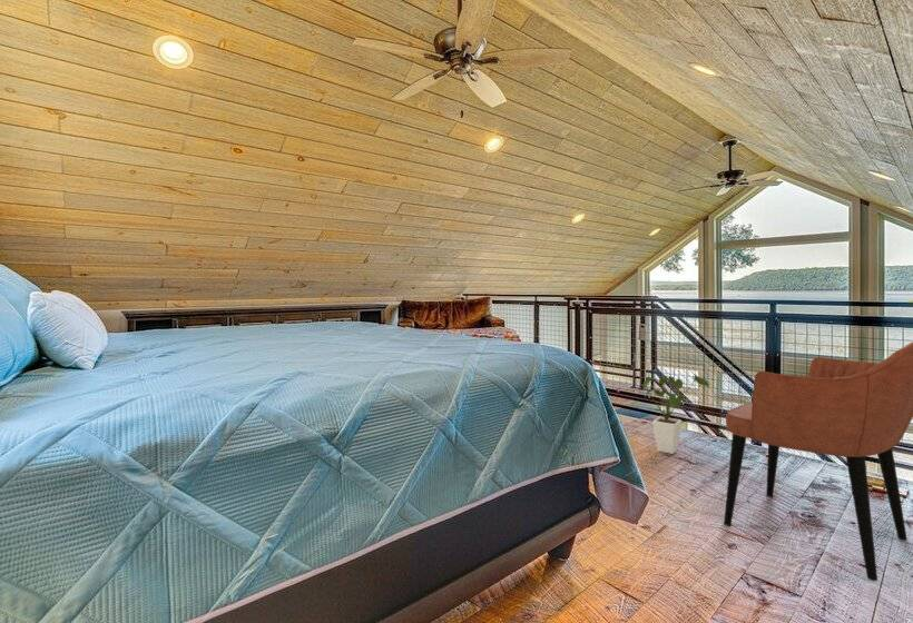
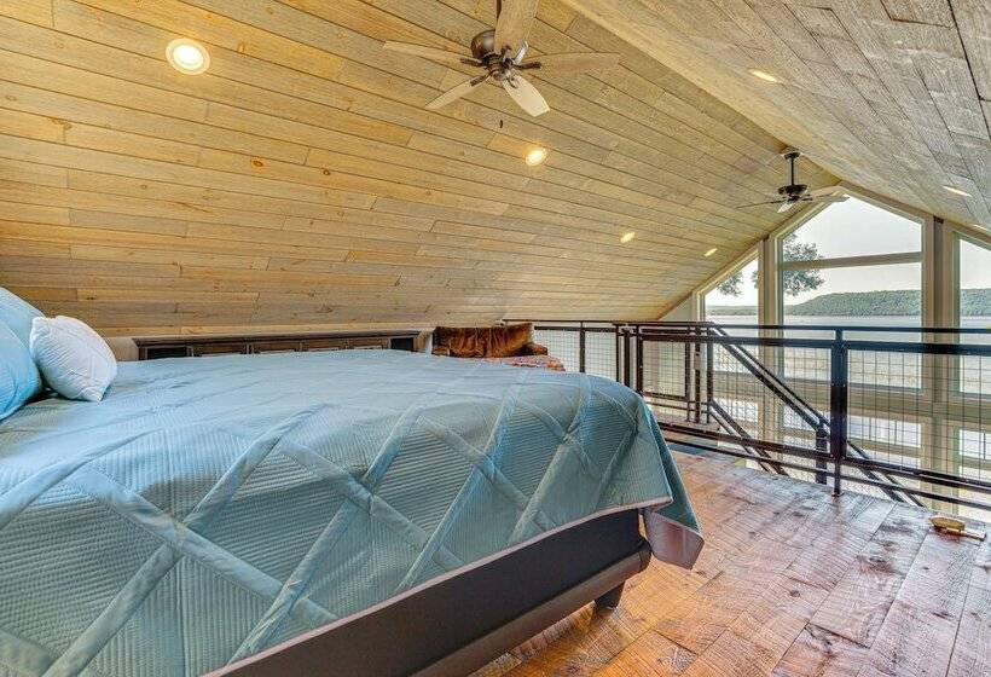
- house plant [641,374,711,455]
- armchair [723,340,913,582]
